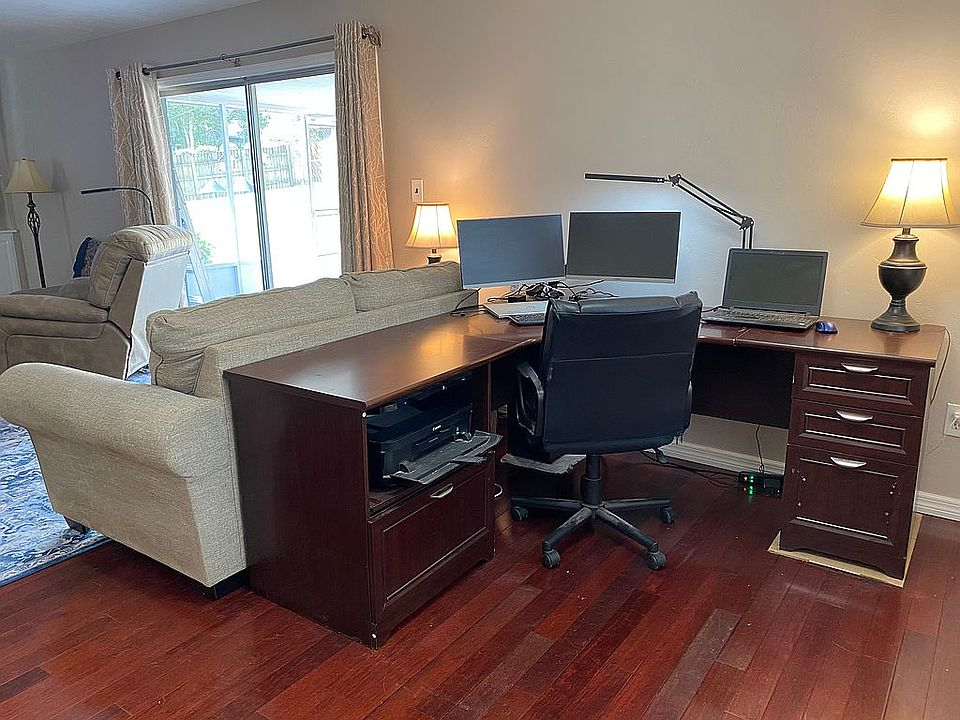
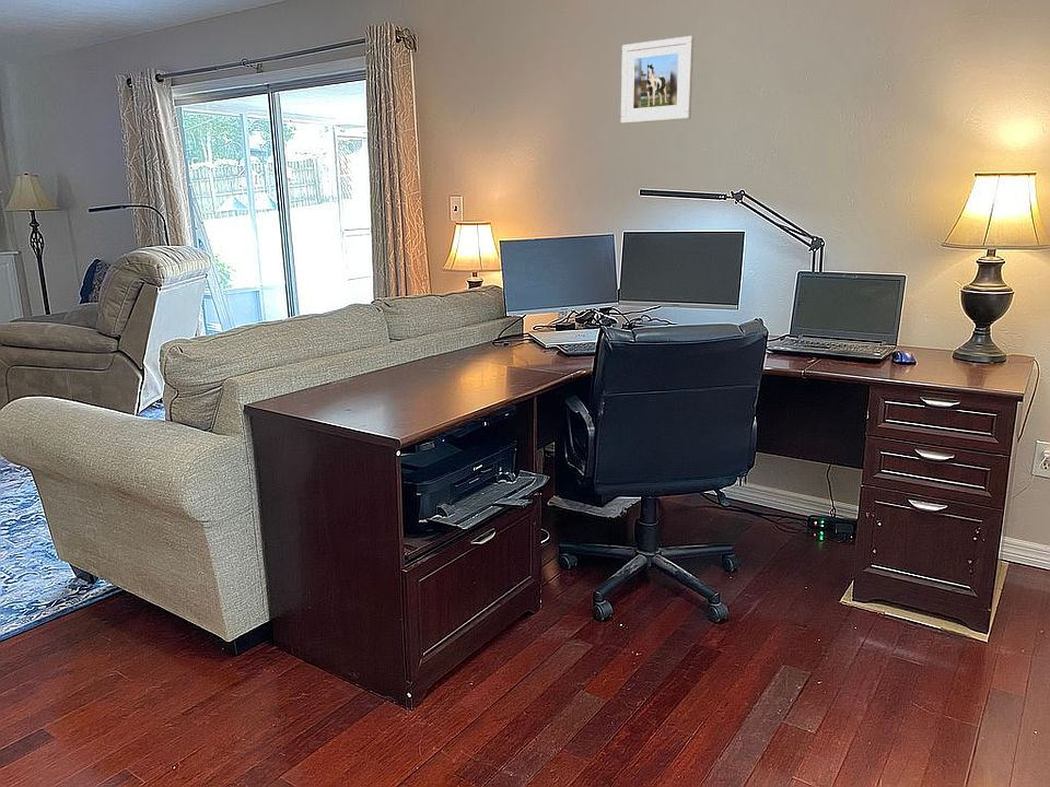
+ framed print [620,35,695,125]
